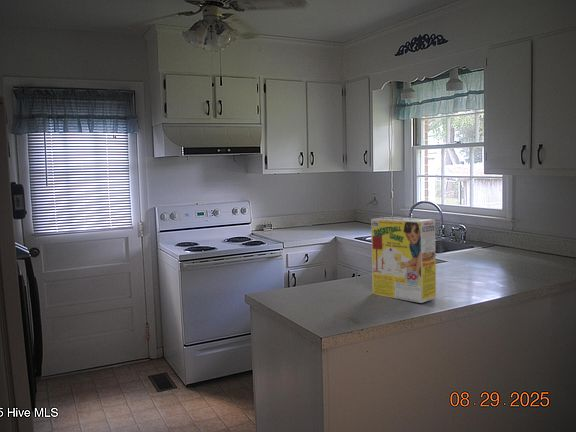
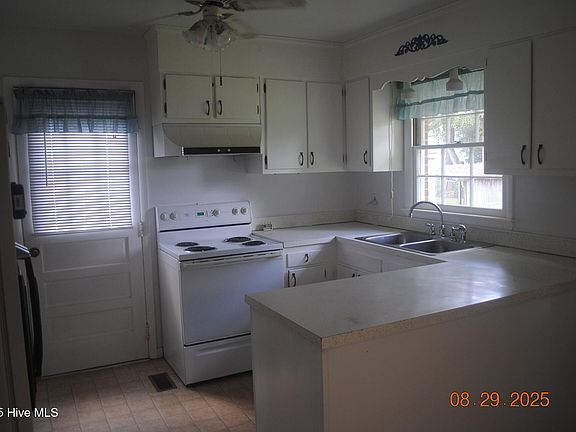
- cereal box [370,216,437,304]
